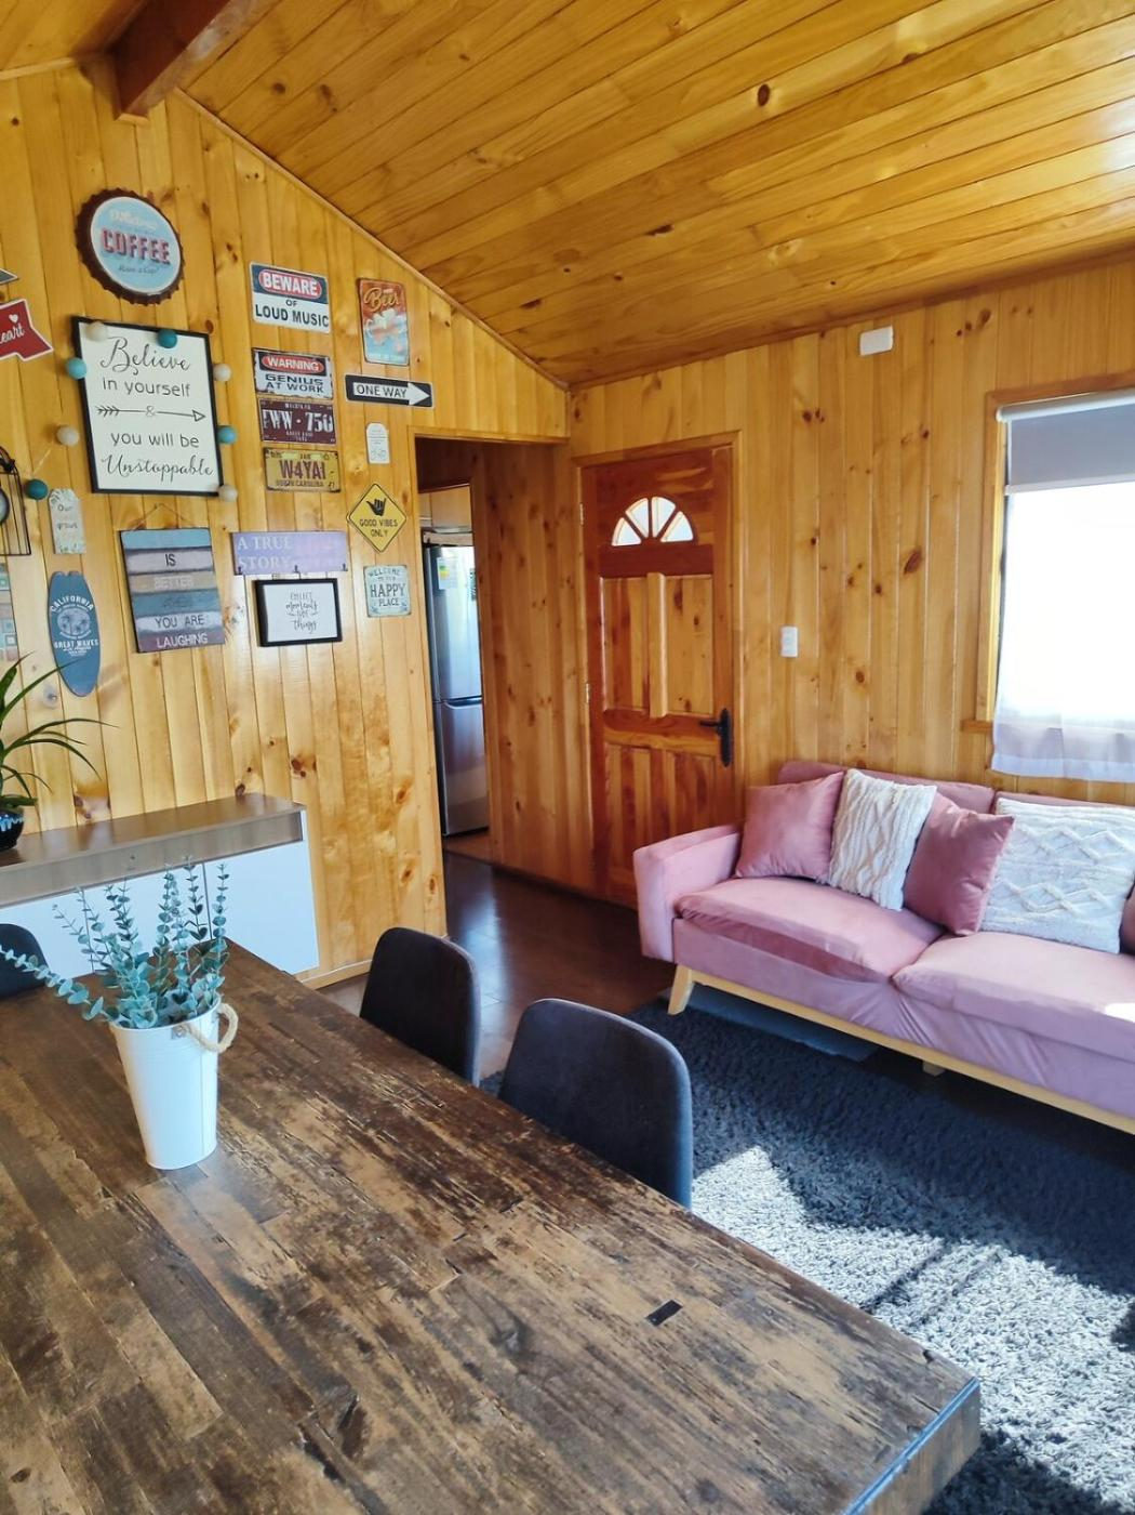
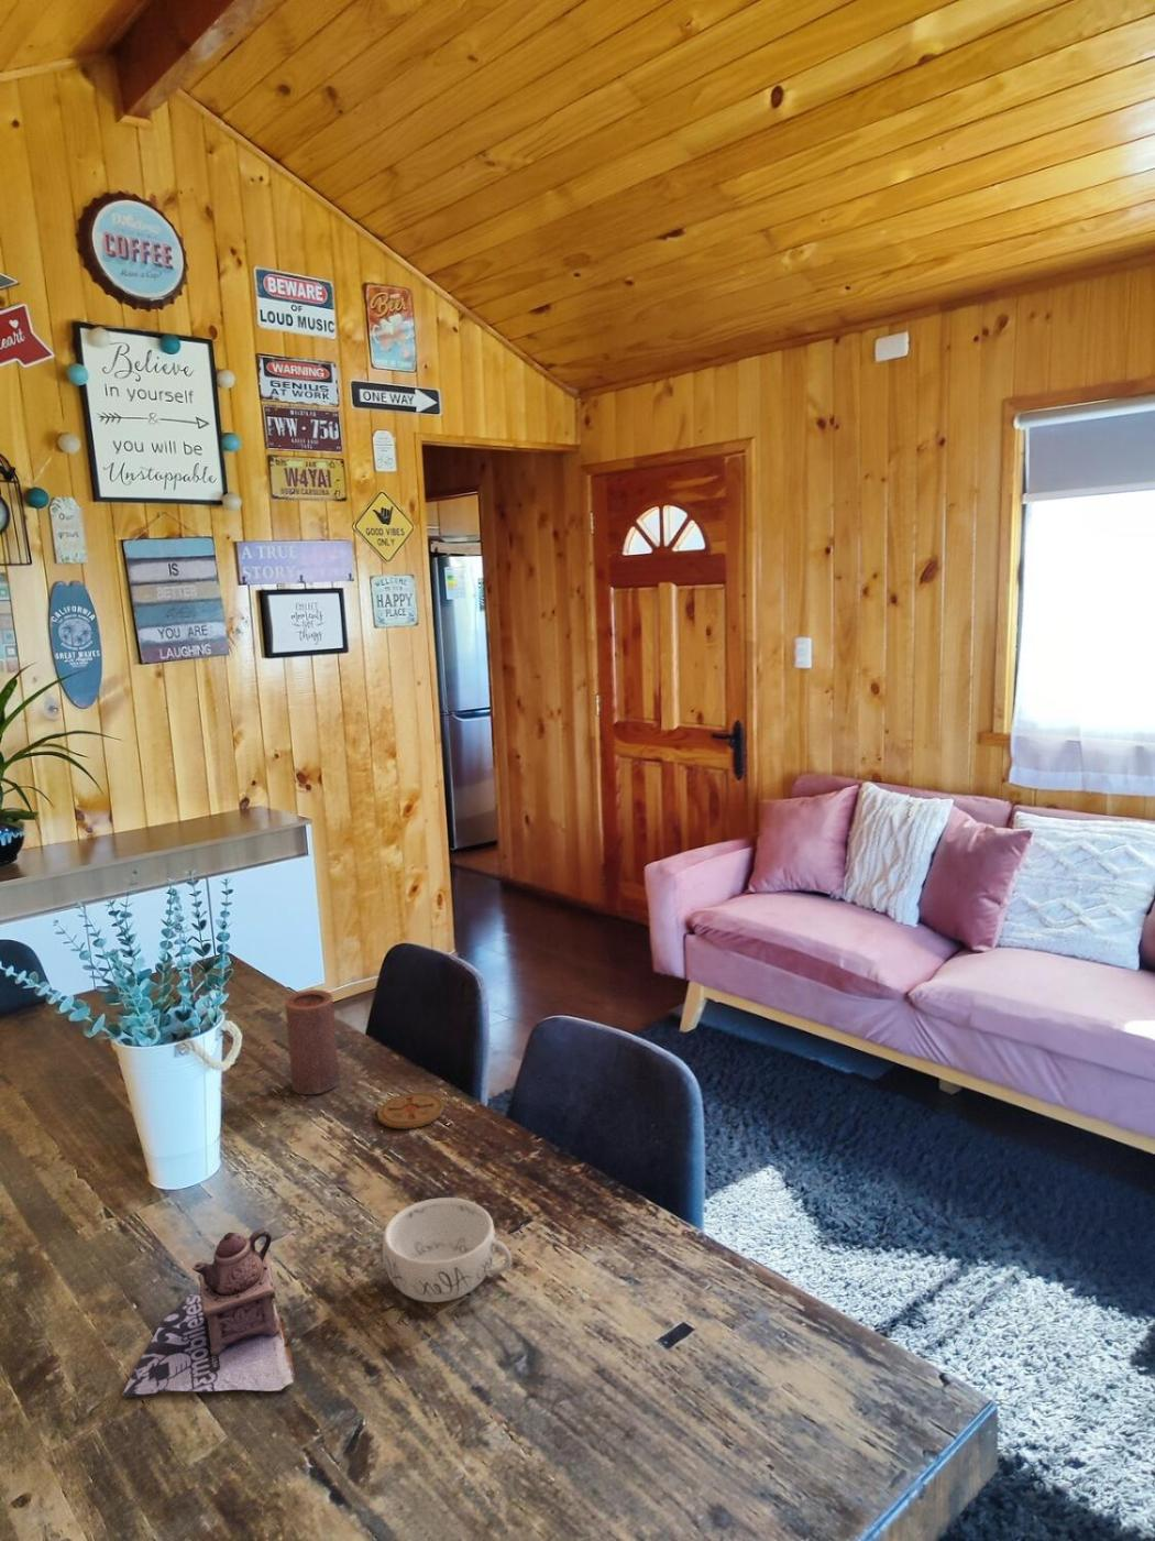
+ decorative bowl [382,1196,513,1303]
+ candle [284,989,341,1096]
+ coaster [376,1092,444,1131]
+ teapot [121,1224,296,1399]
